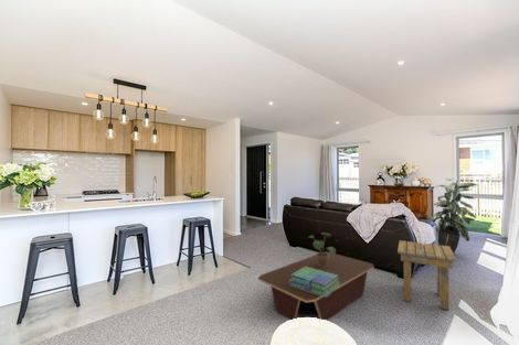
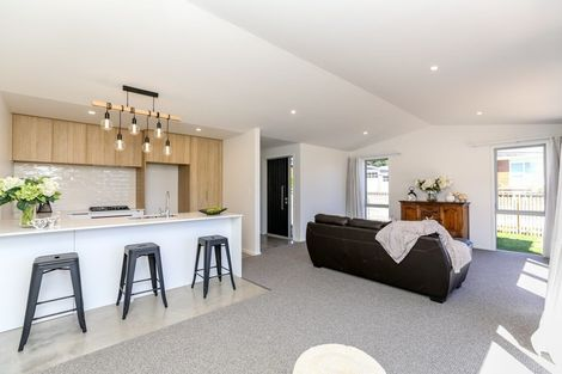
- indoor plant [426,177,479,254]
- stack of books [289,267,340,297]
- side table [396,239,457,311]
- potted plant [305,231,337,268]
- coffee table [257,251,374,321]
